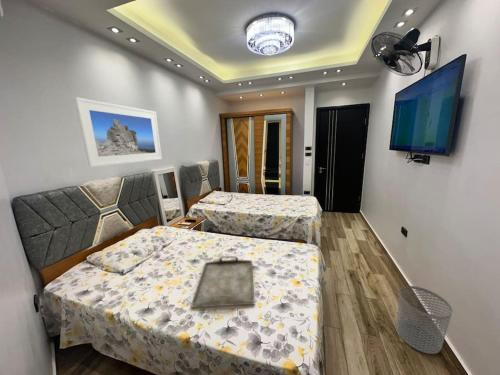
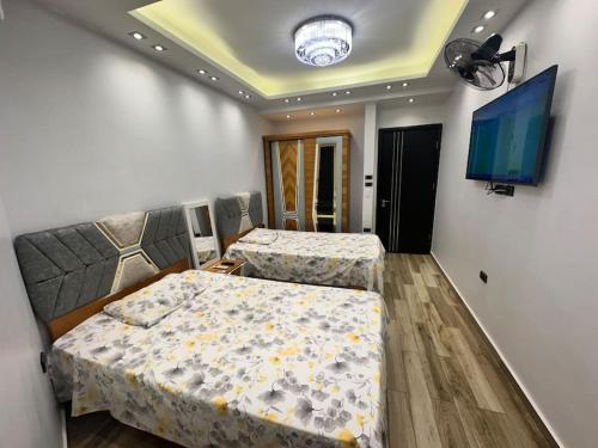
- waste bin [396,285,453,355]
- serving tray [190,255,256,309]
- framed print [74,96,163,168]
